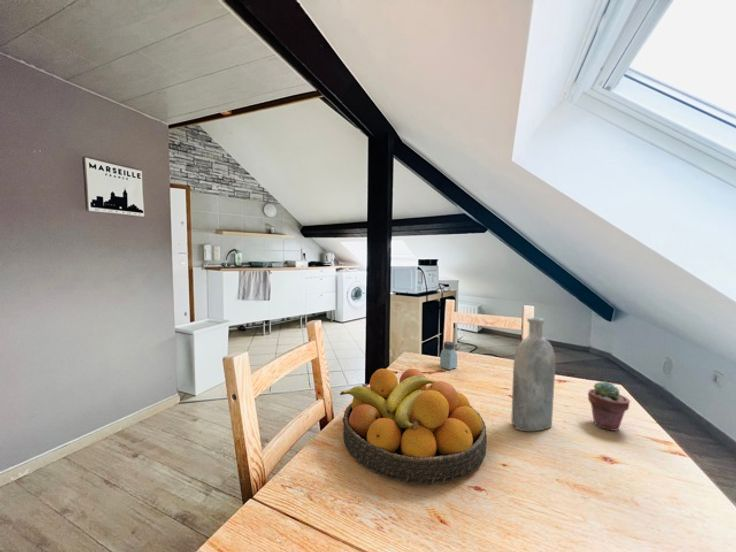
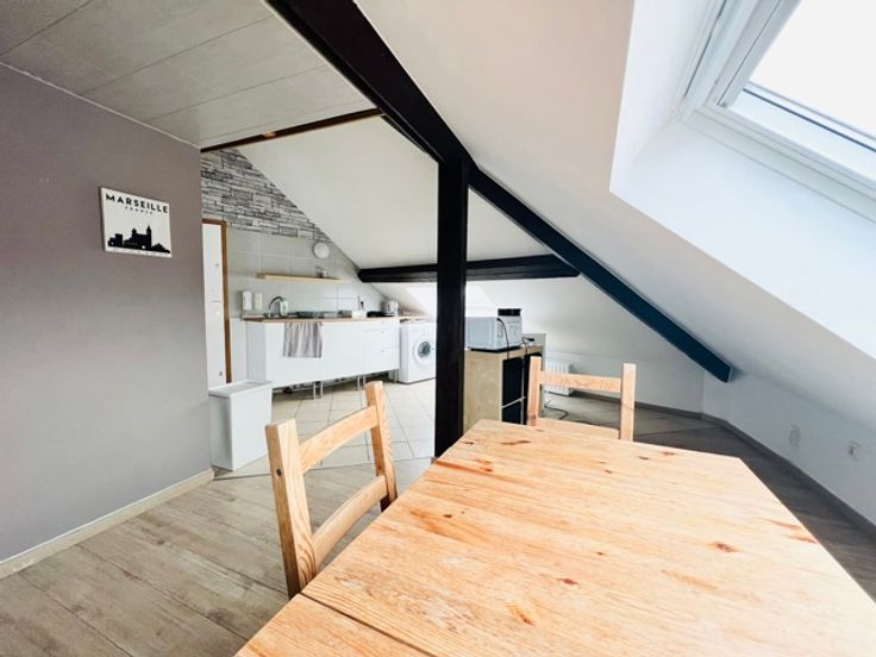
- potted succulent [587,380,631,432]
- bottle [510,316,556,432]
- saltshaker [439,341,458,371]
- fruit bowl [339,368,488,485]
